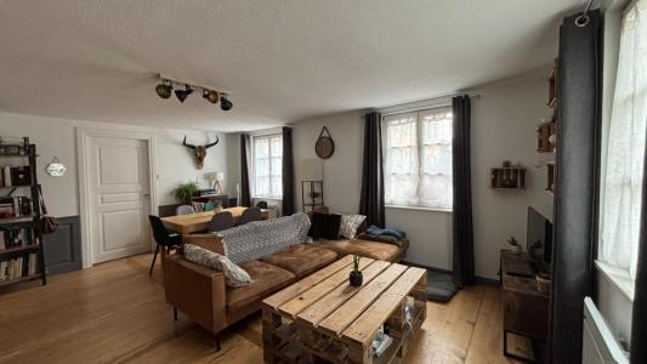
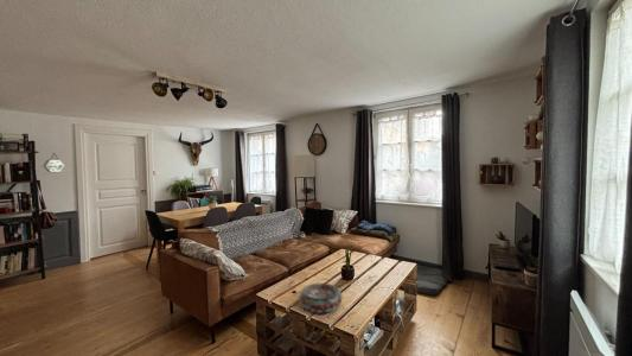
+ decorative bowl [298,282,343,314]
